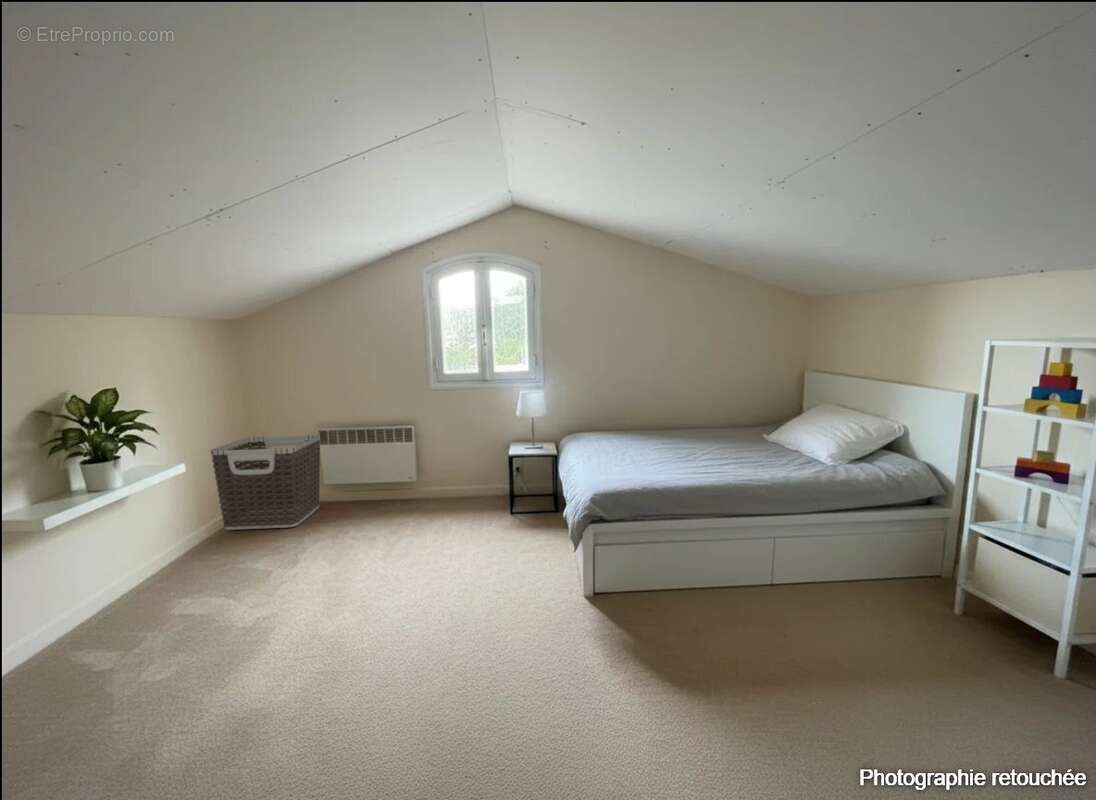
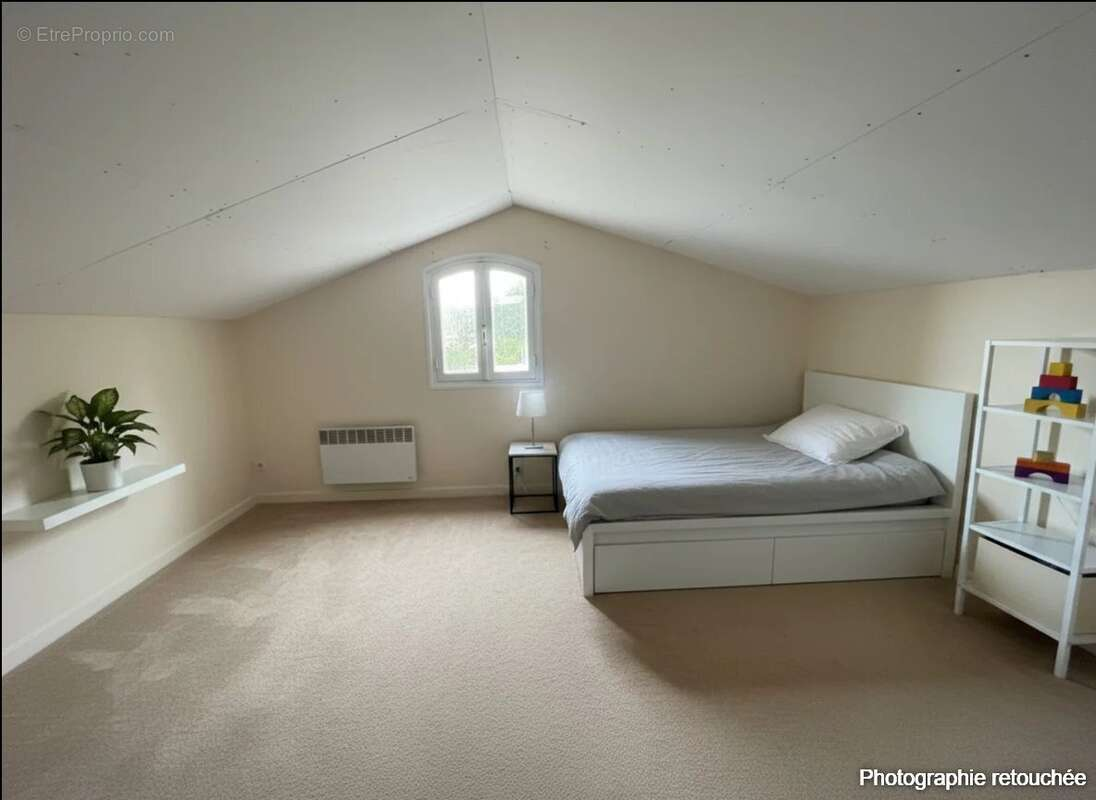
- clothes hamper [209,434,321,531]
